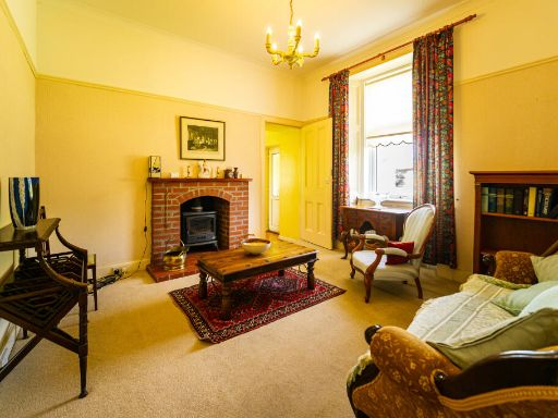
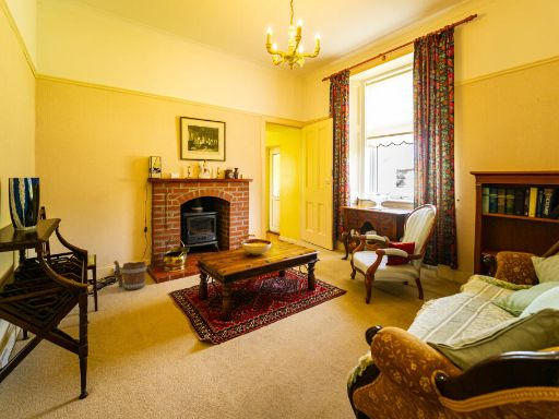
+ bucket [112,260,148,291]
